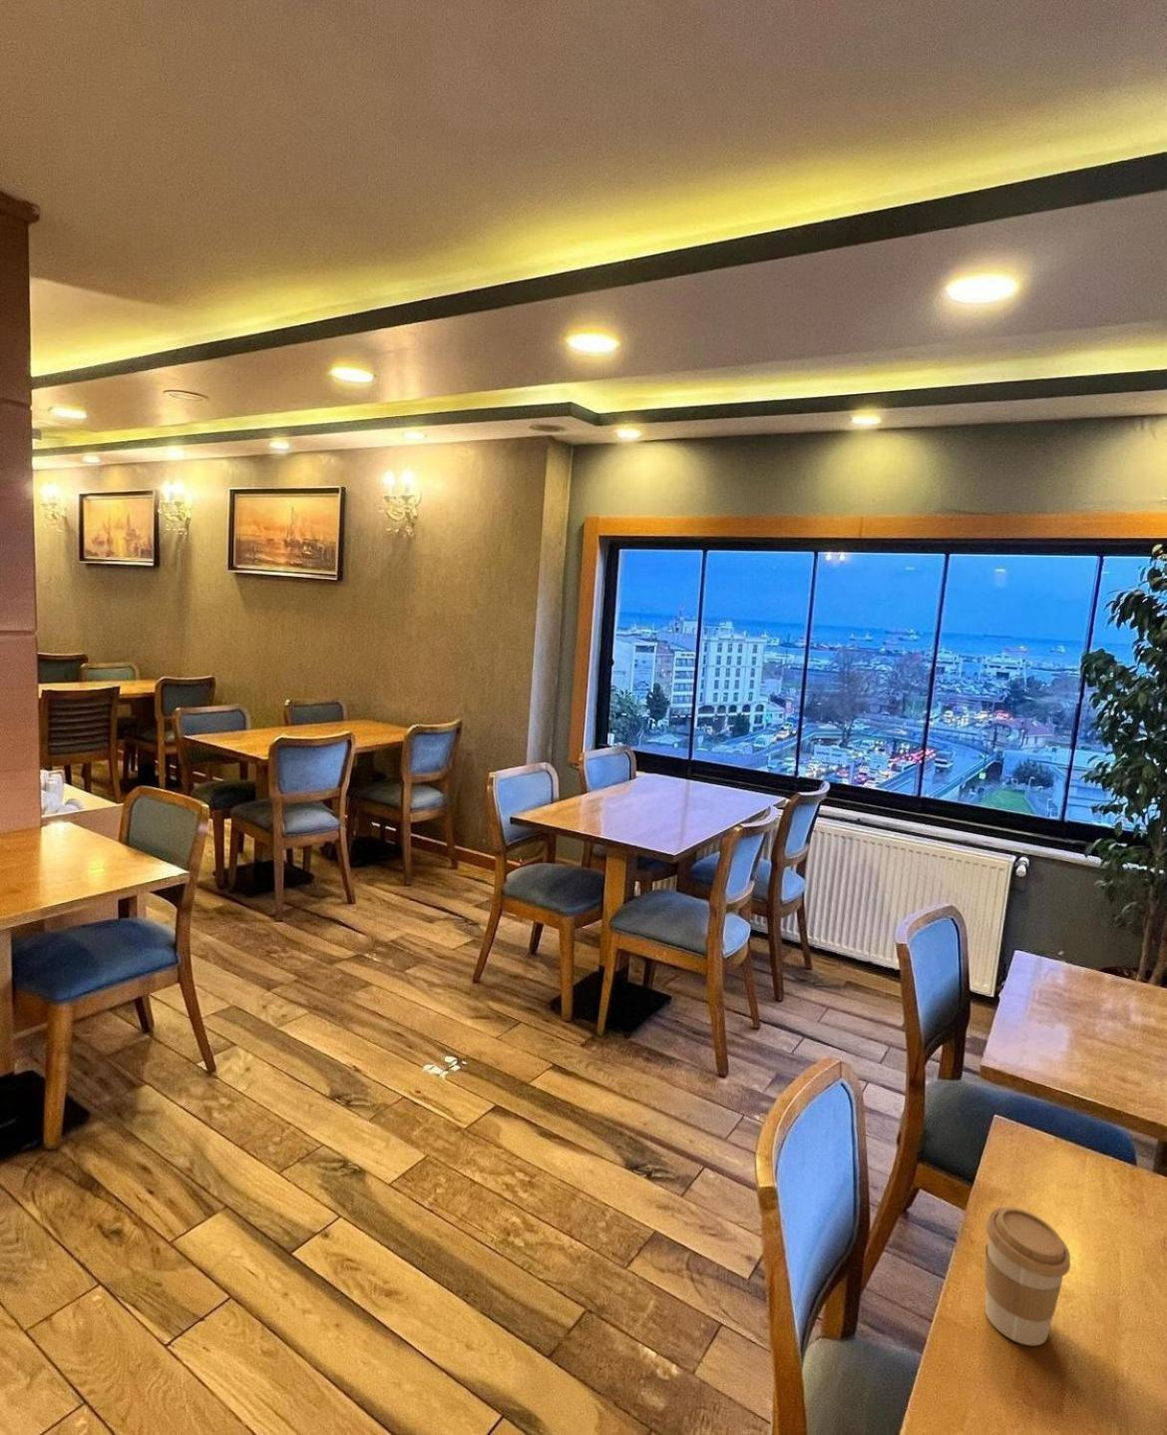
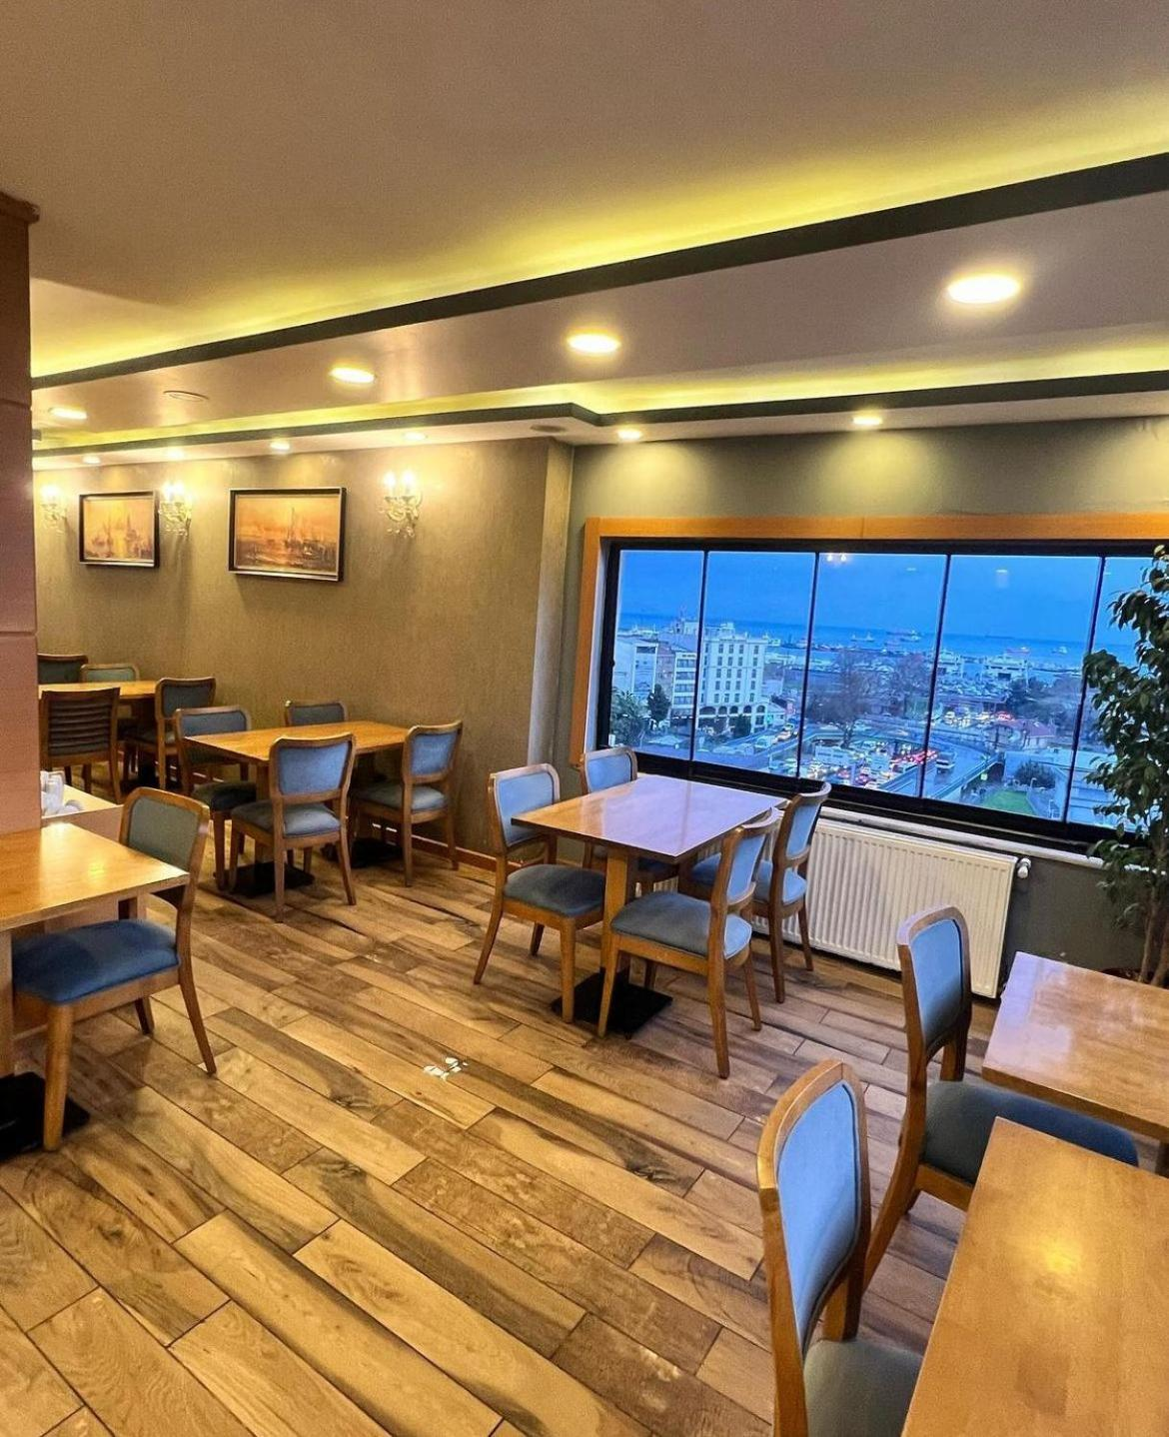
- coffee cup [984,1206,1072,1346]
